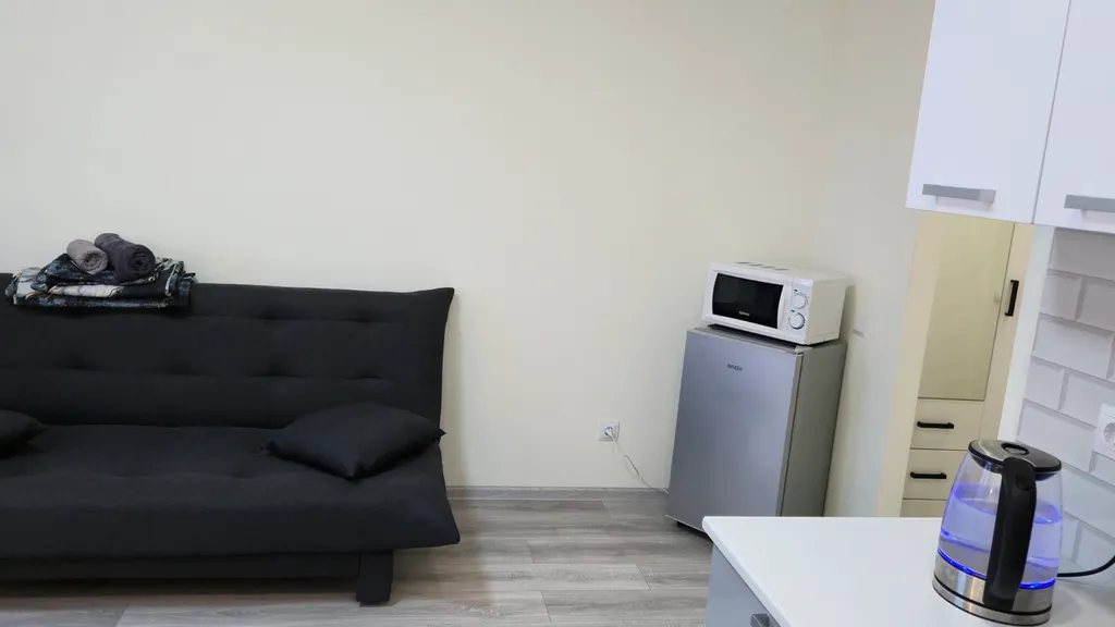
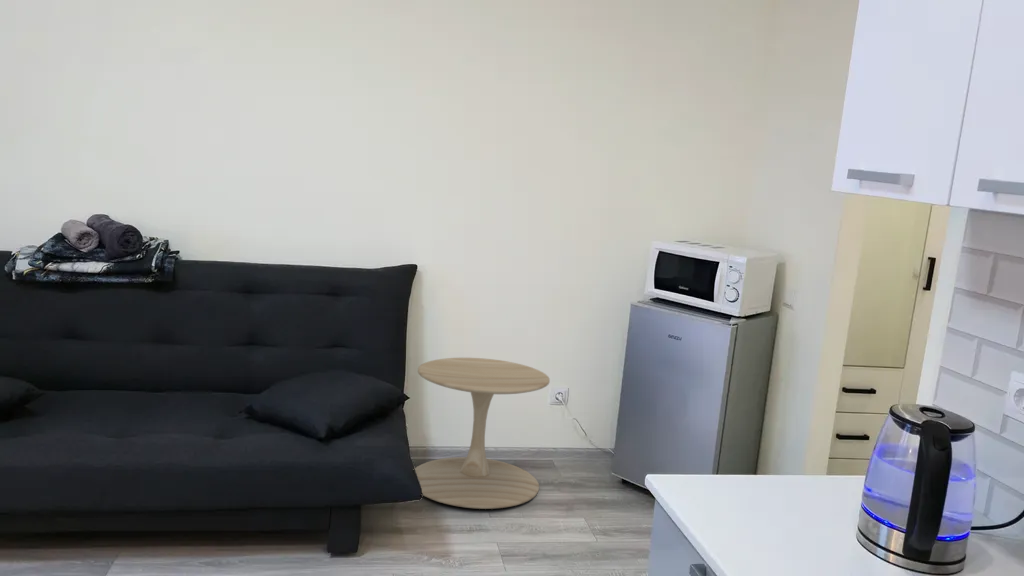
+ side table [414,357,551,510]
